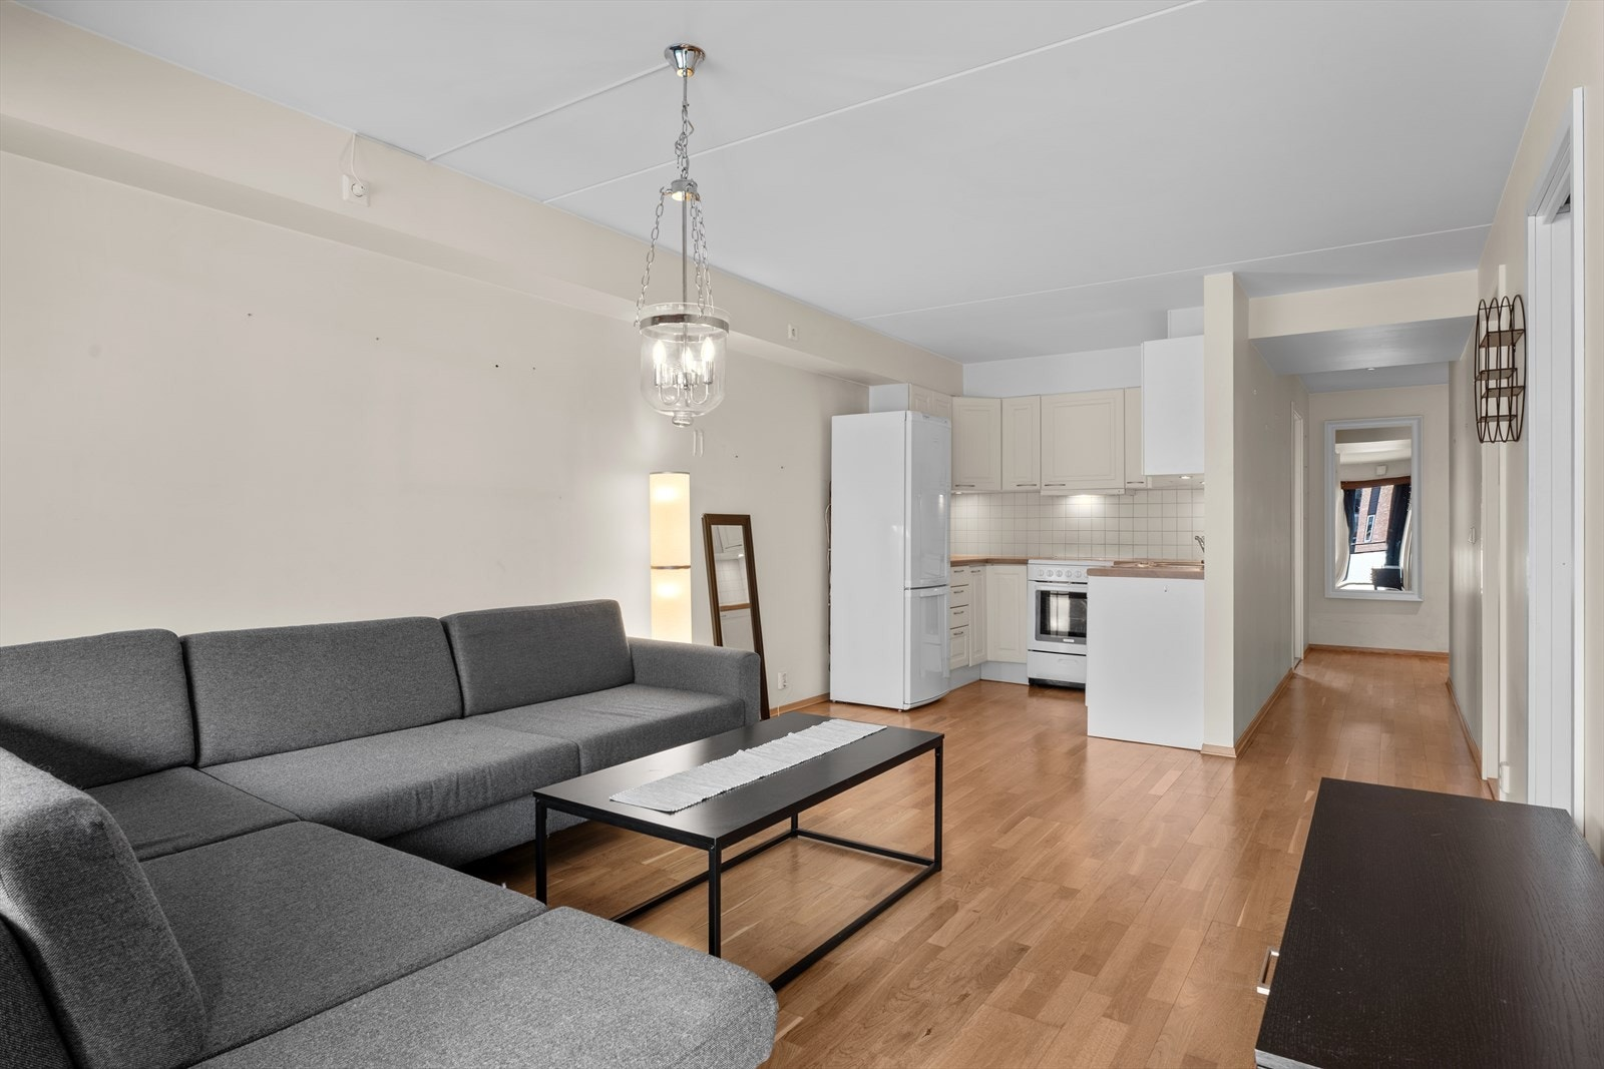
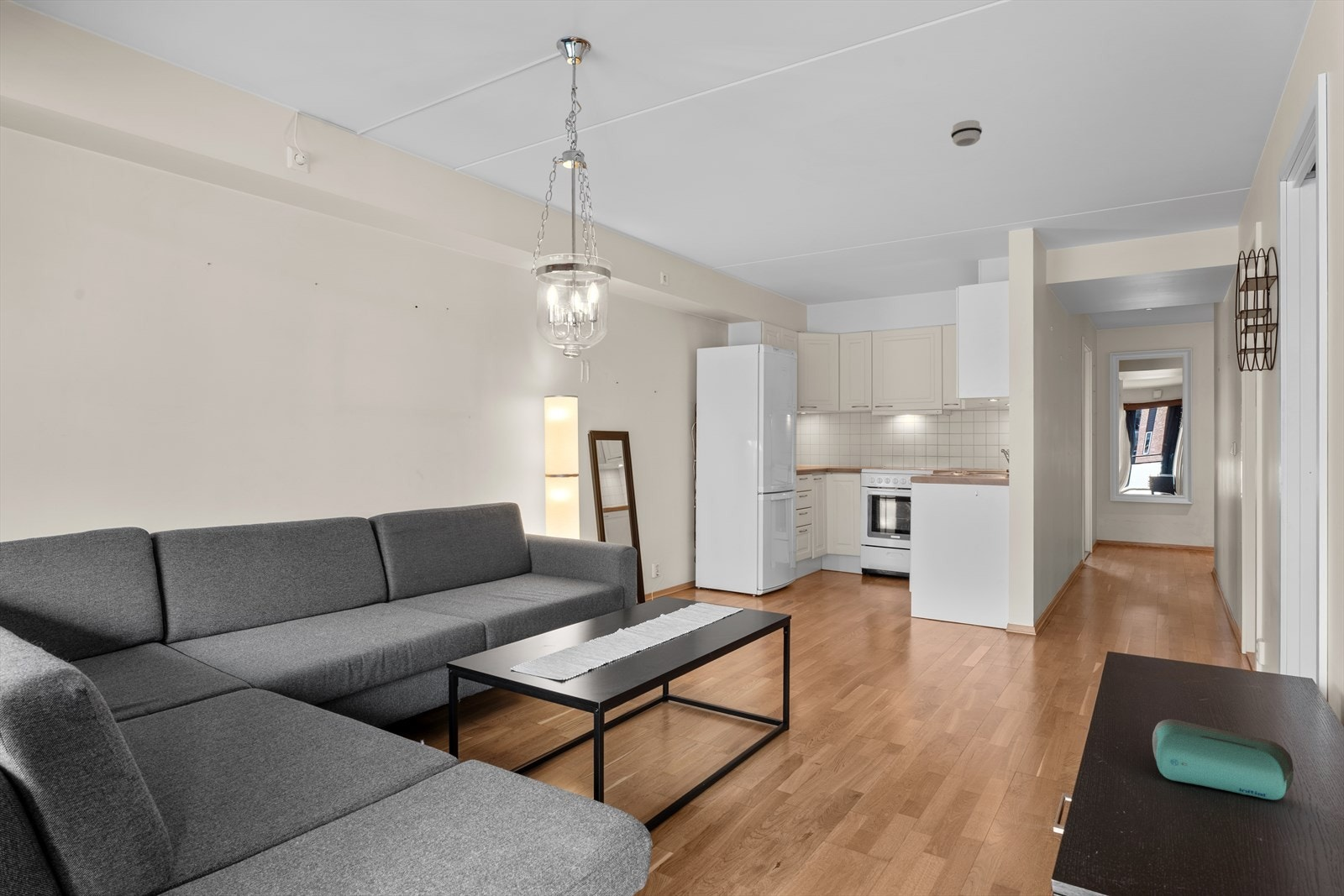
+ speaker [1152,718,1294,800]
+ smoke detector [950,119,983,147]
